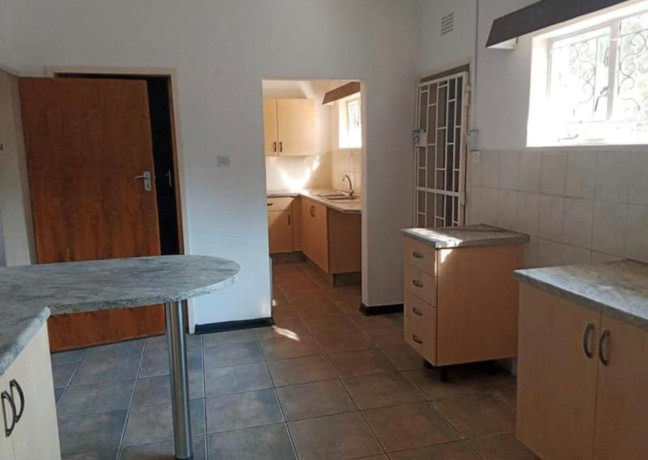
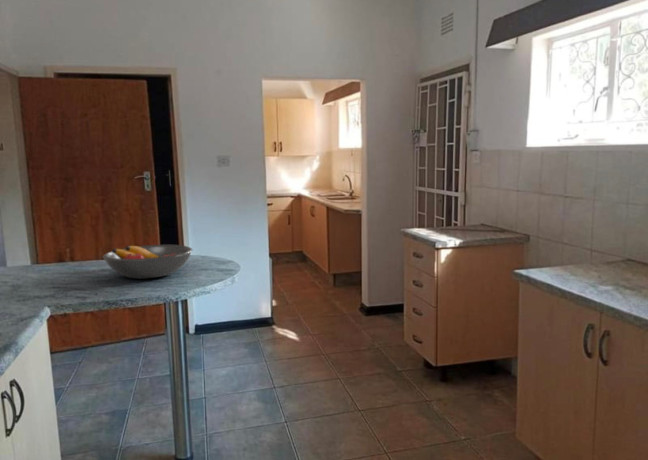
+ fruit bowl [102,244,193,280]
